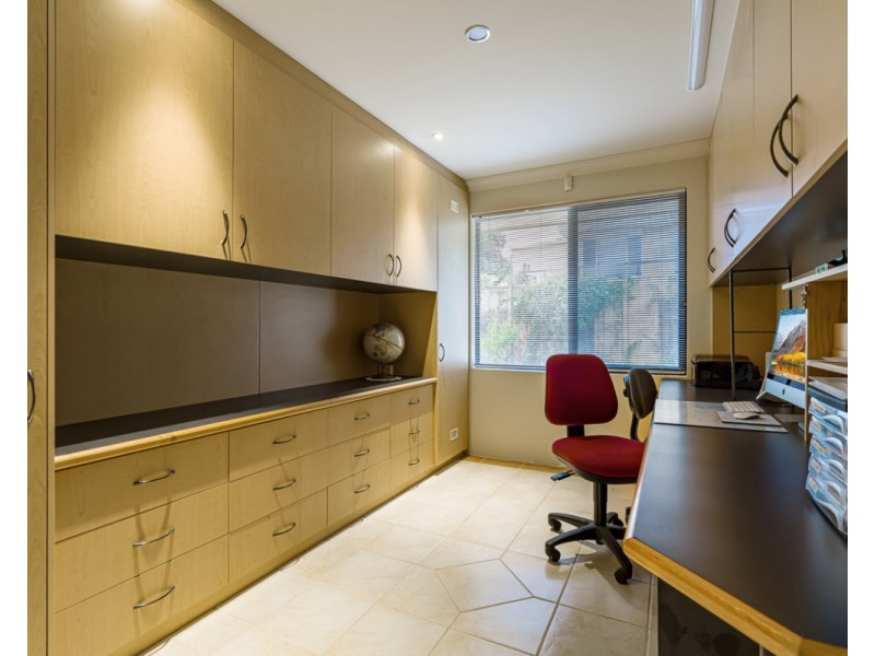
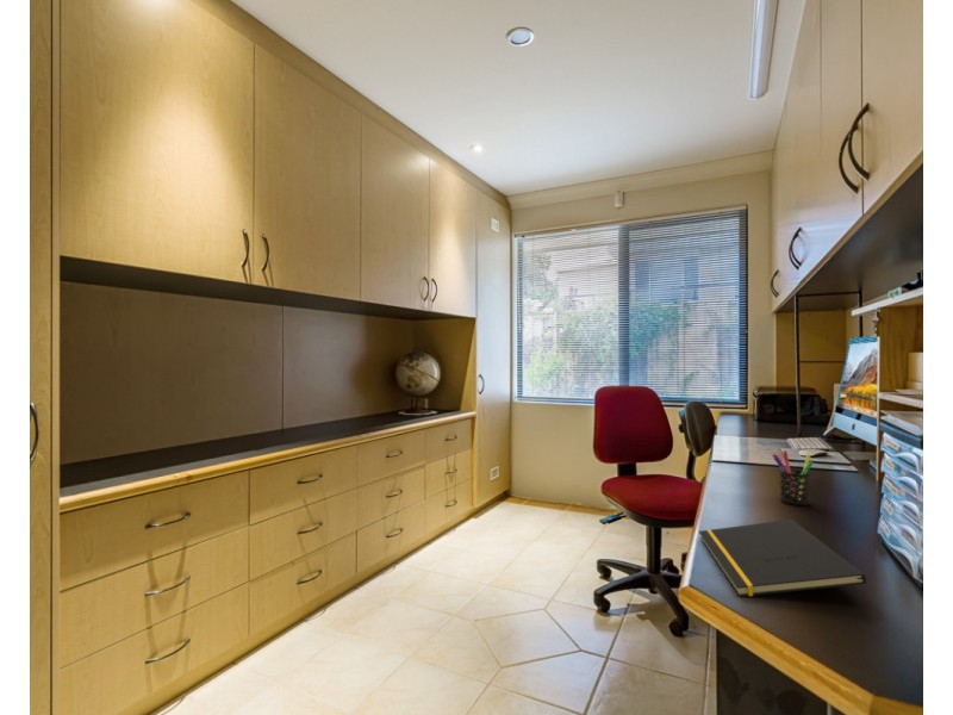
+ pen holder [771,449,815,506]
+ notepad [698,518,867,598]
